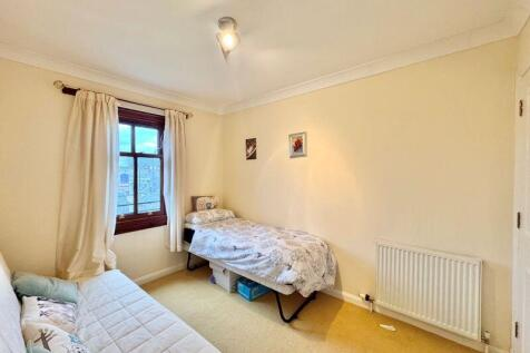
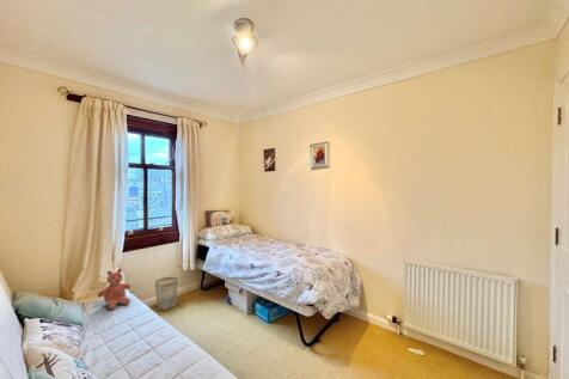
+ wastebasket [154,276,179,311]
+ teddy bear [97,268,131,311]
